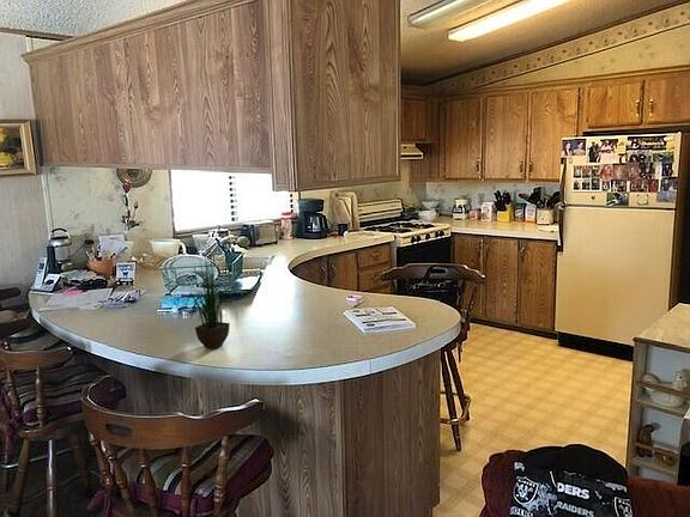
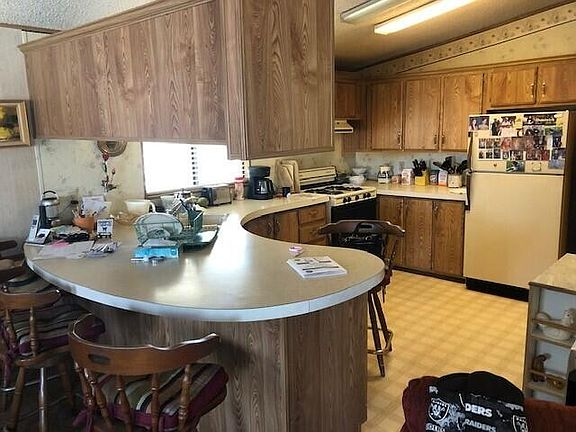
- potted plant [182,254,236,349]
